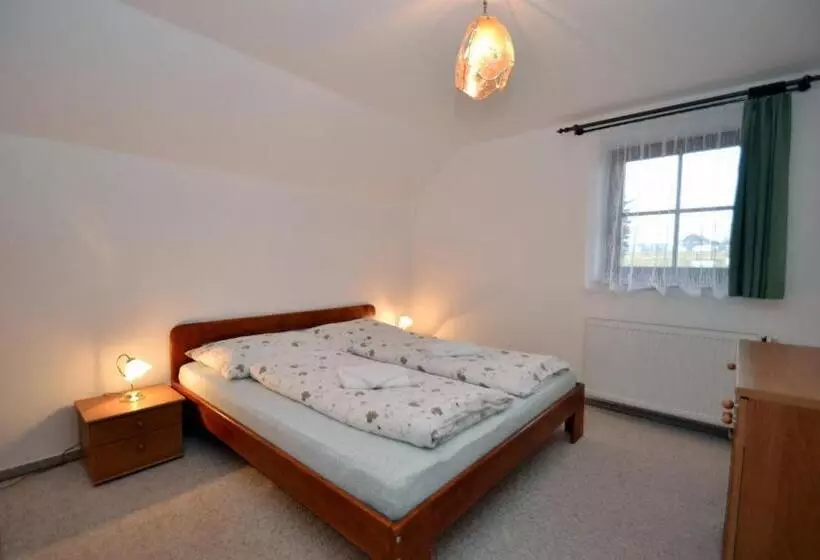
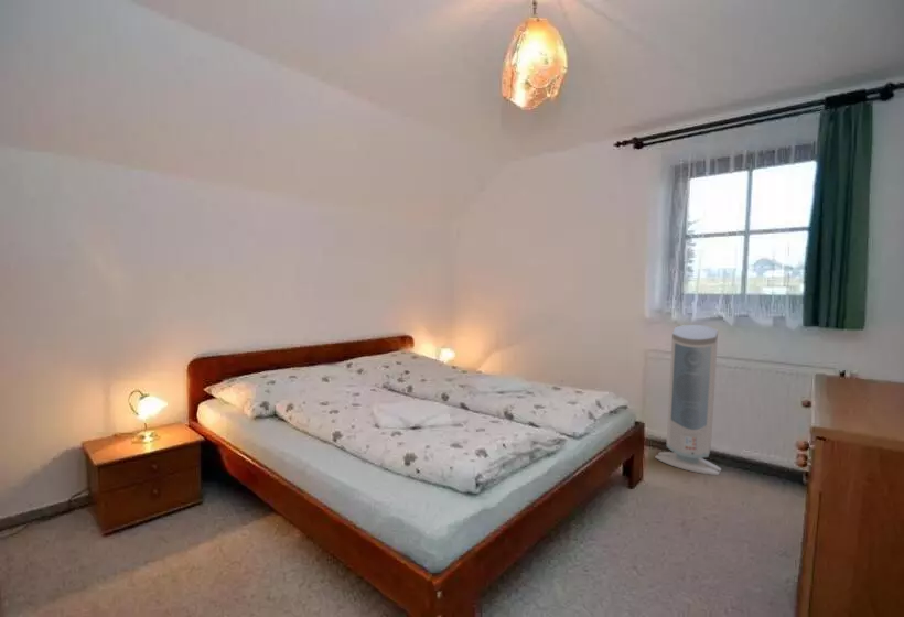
+ air purifier [654,324,722,476]
